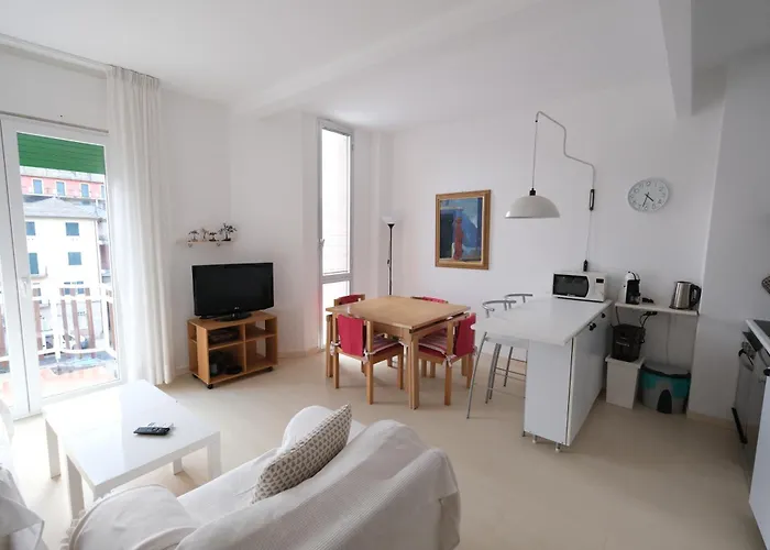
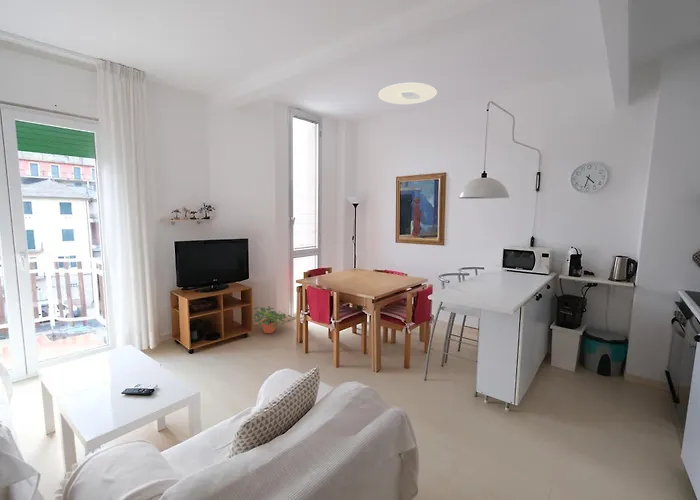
+ ceiling light [377,82,438,105]
+ potted plant [252,305,292,334]
